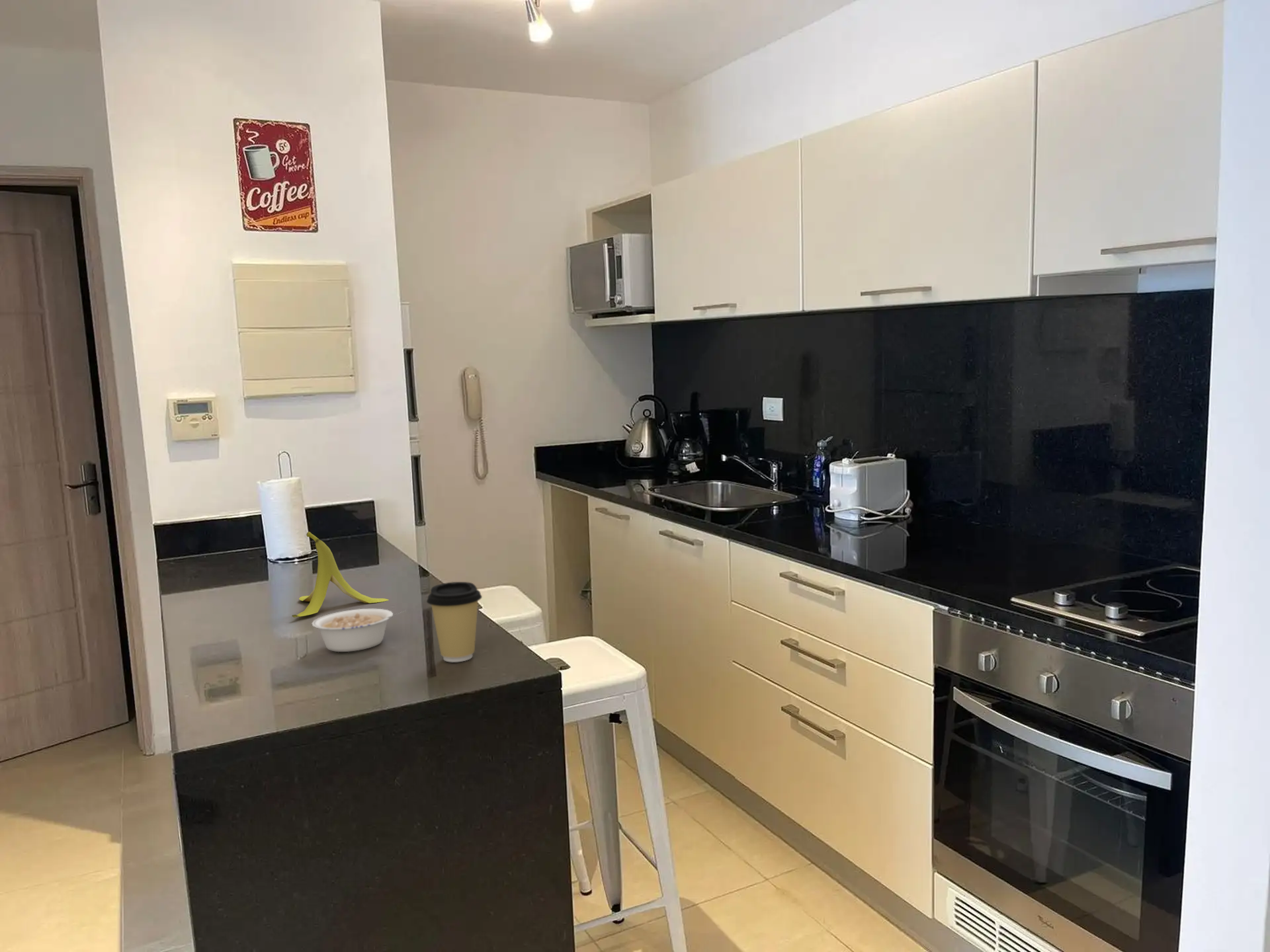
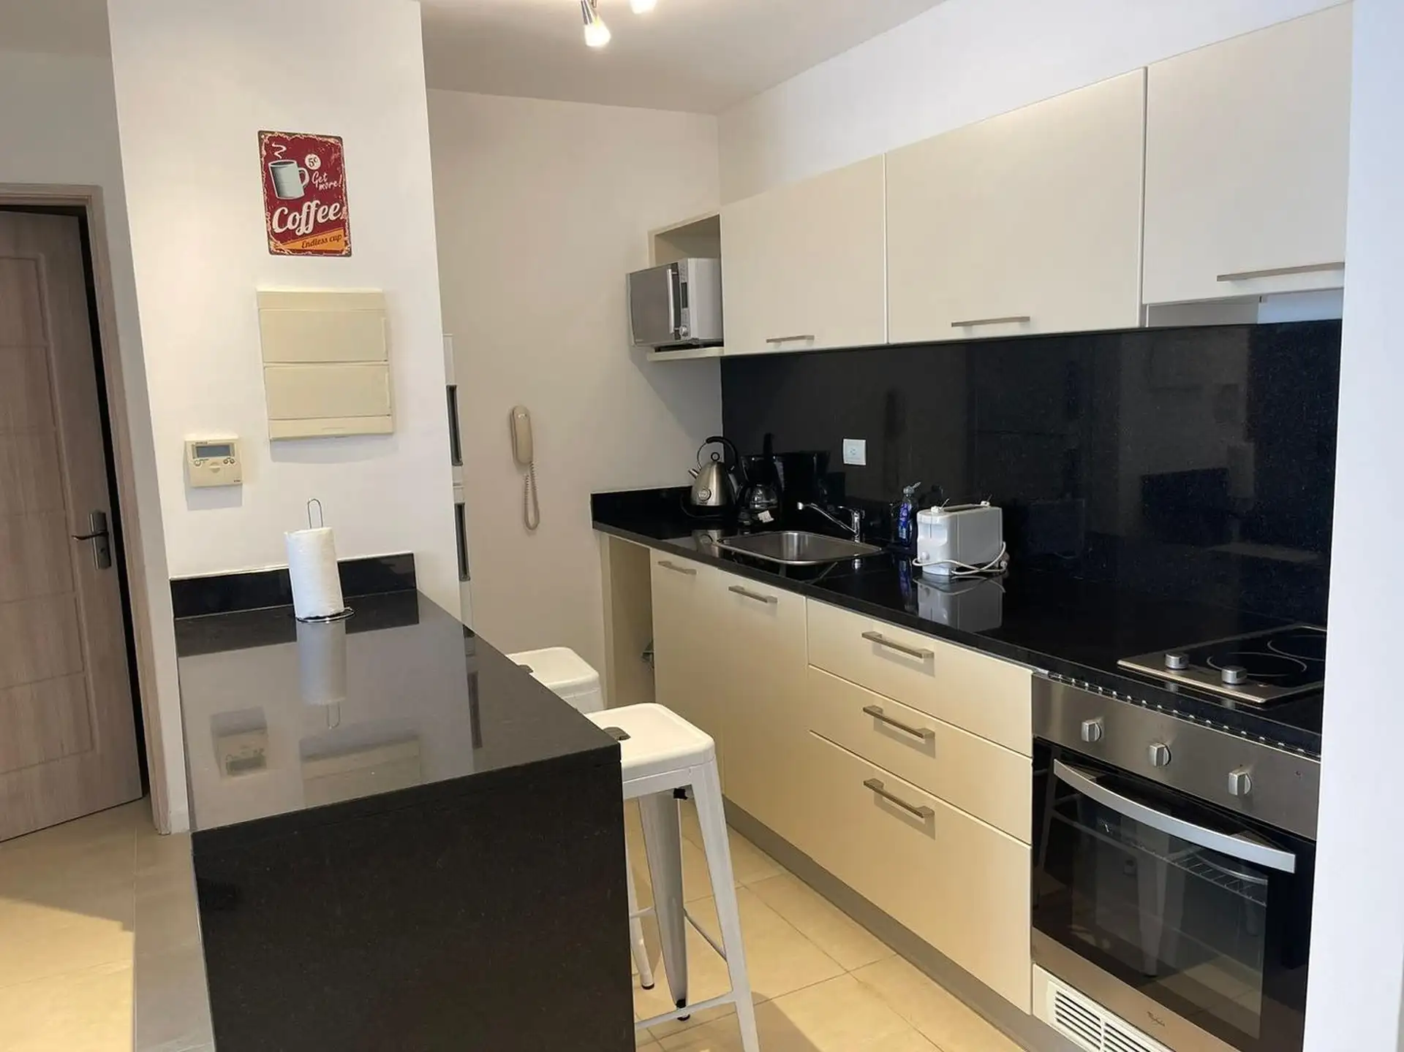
- coffee cup [426,581,483,662]
- legume [311,608,407,653]
- banana peel [291,531,389,618]
